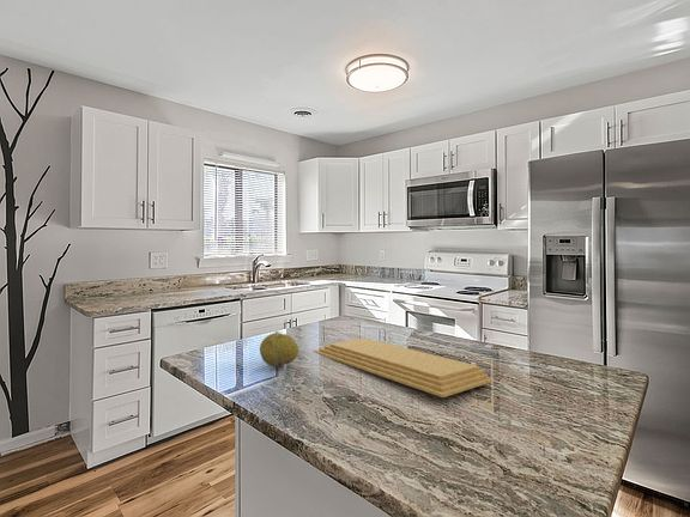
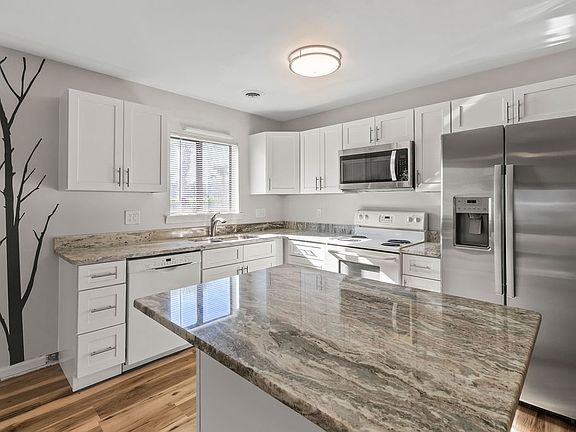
- cutting board [313,337,494,399]
- fruit [259,332,299,369]
